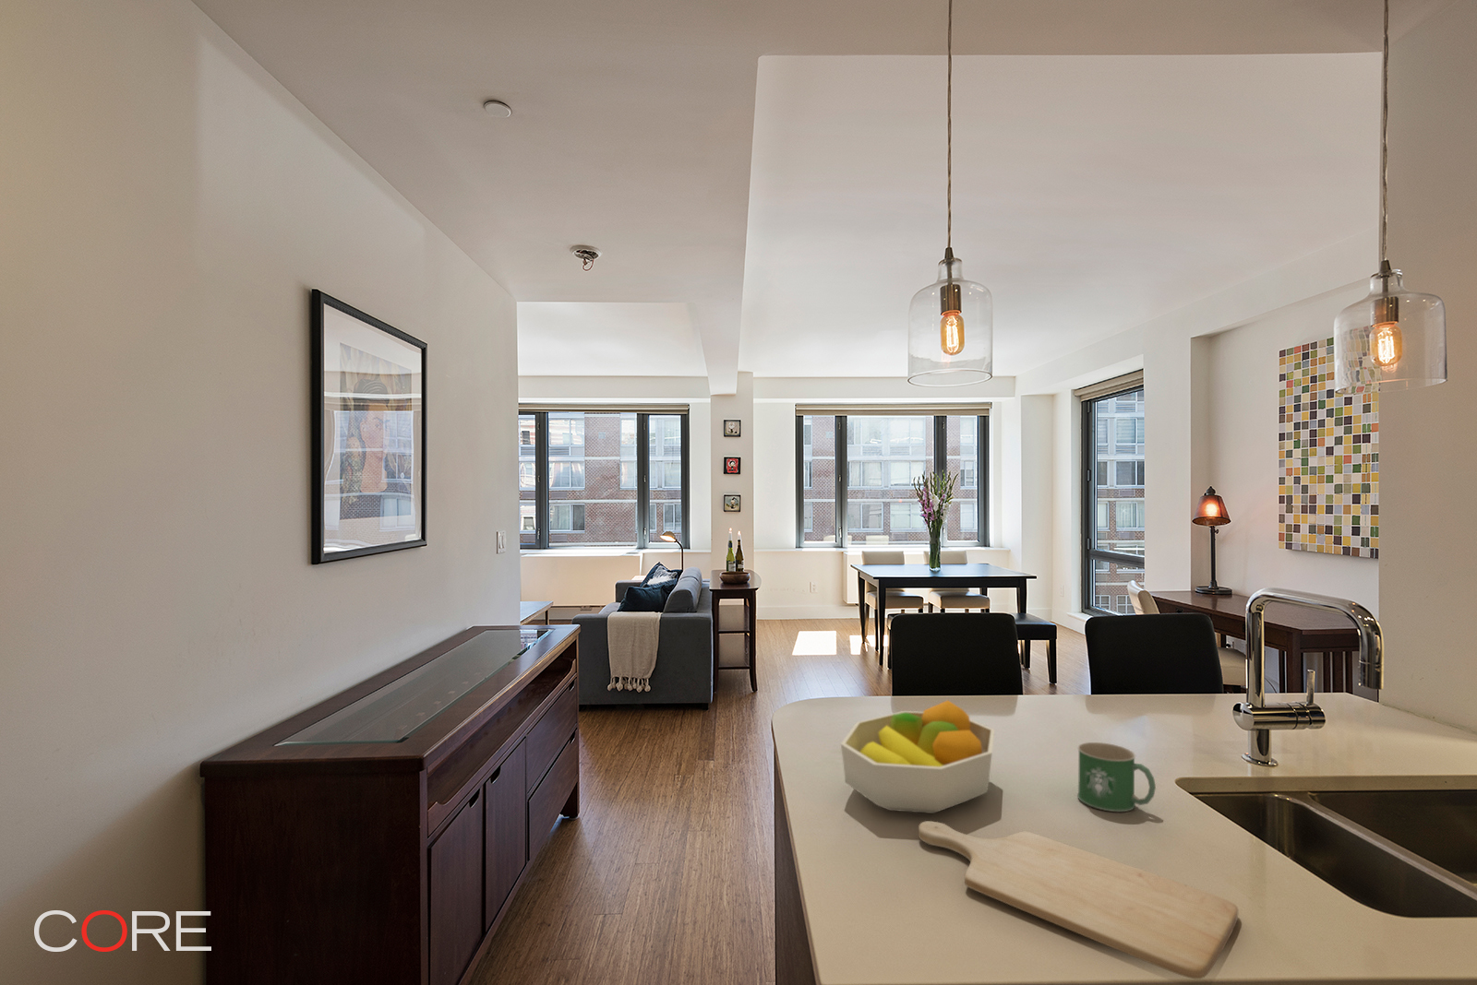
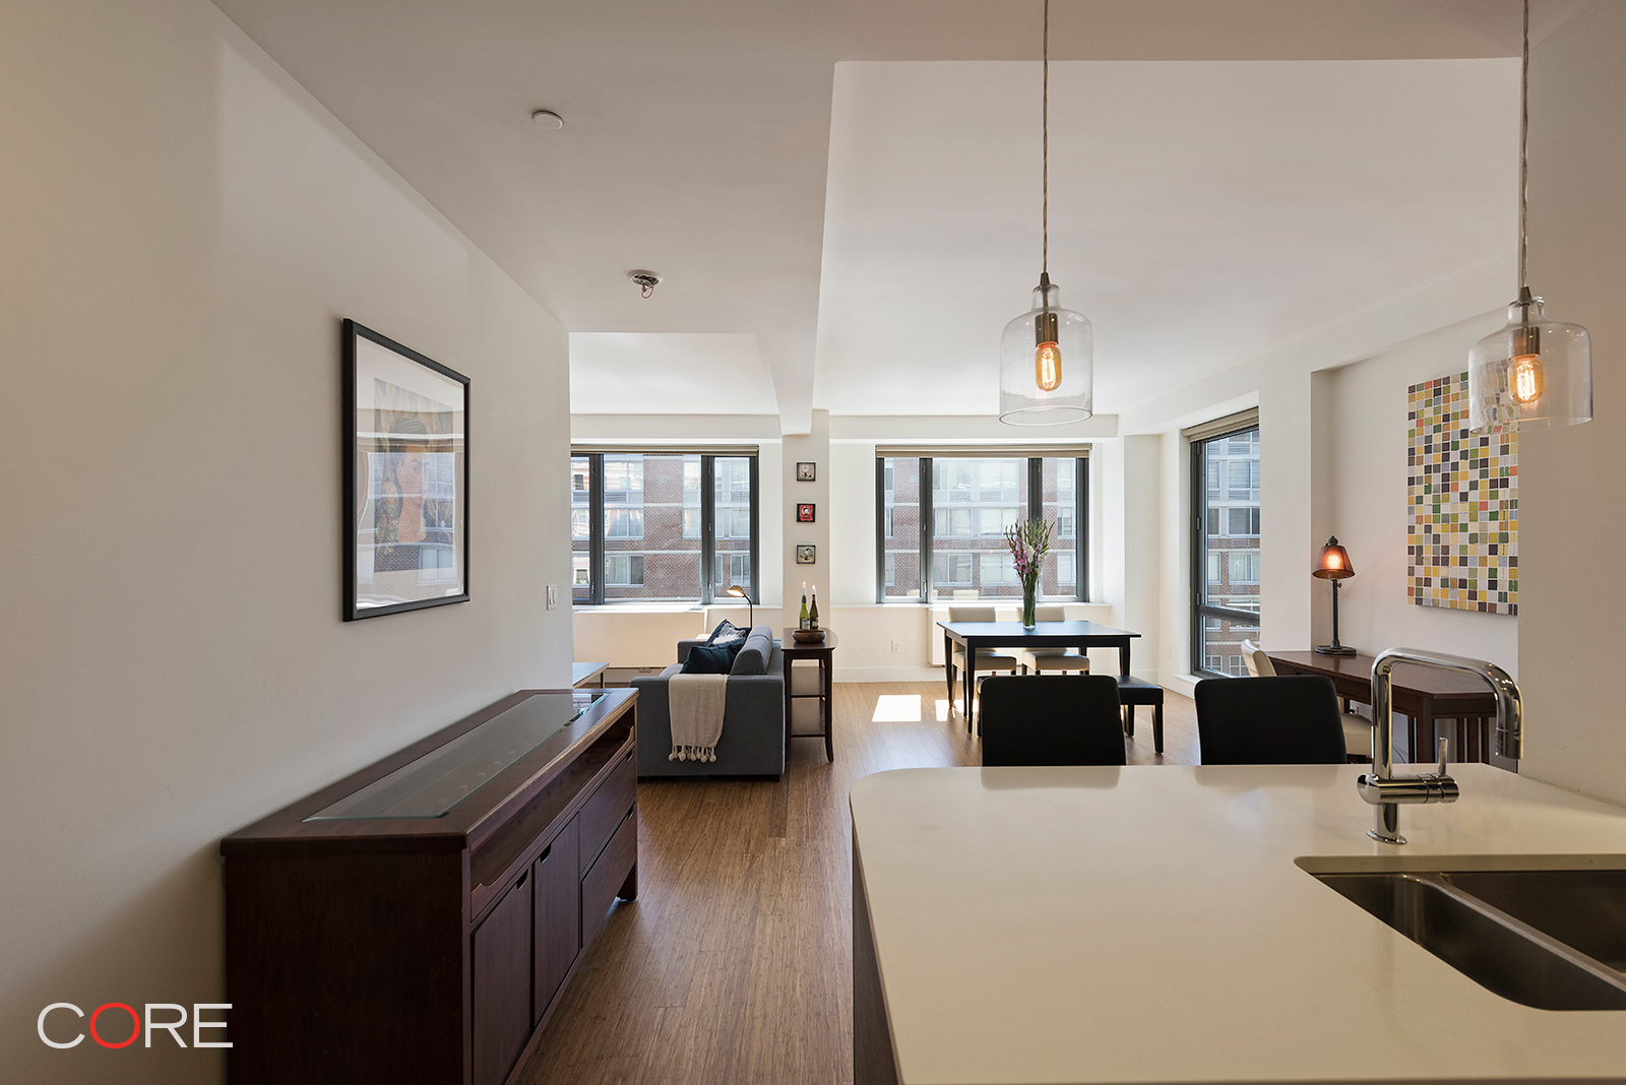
- mug [1077,742,1157,812]
- fruit bowl [840,699,996,815]
- chopping board [917,820,1238,980]
